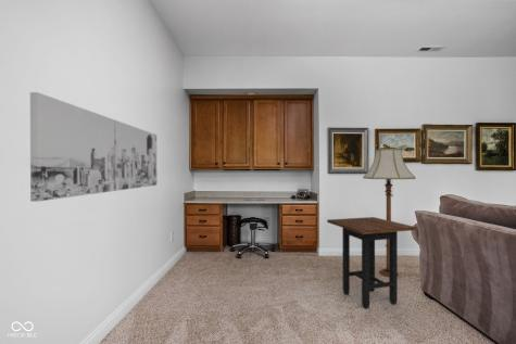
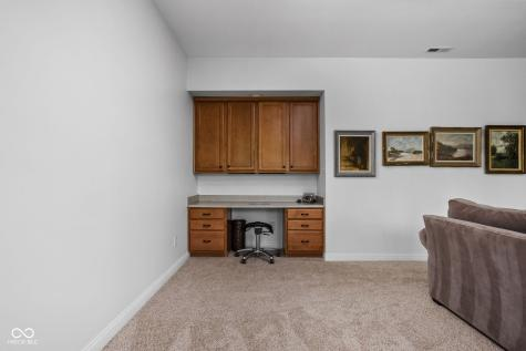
- side table [326,216,418,310]
- wall art [29,91,158,203]
- floor lamp [362,144,417,278]
